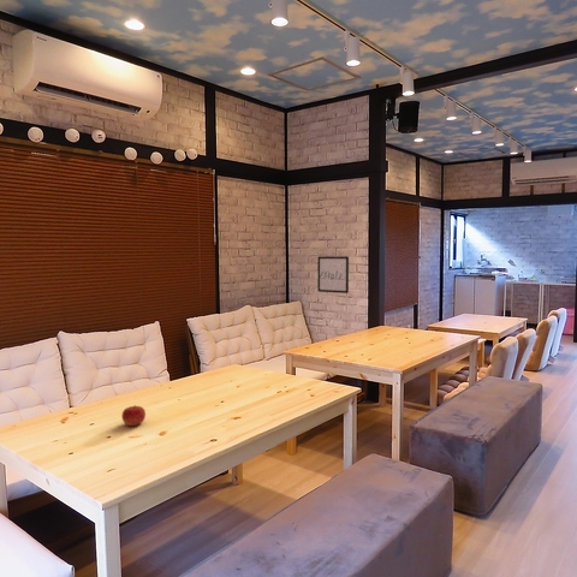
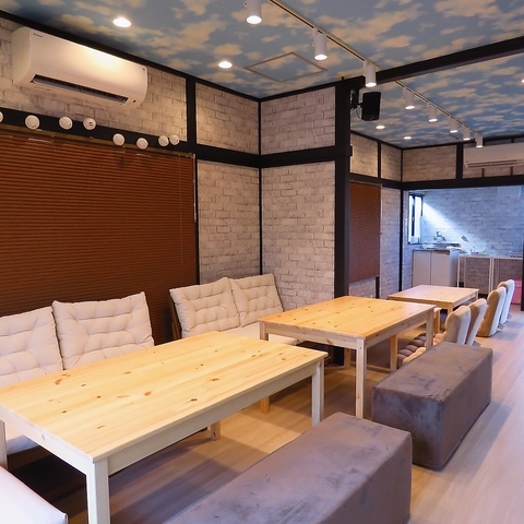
- wall art [317,255,350,295]
- fruit [120,404,147,427]
